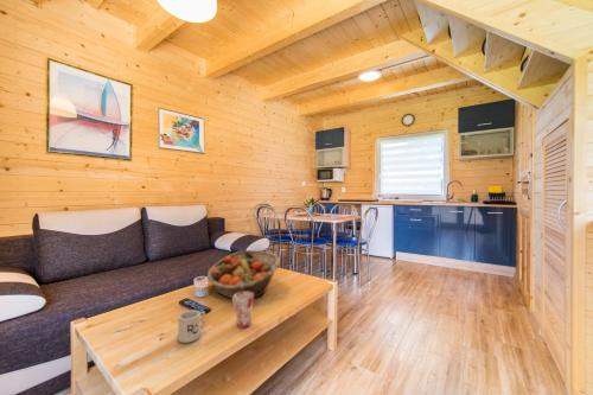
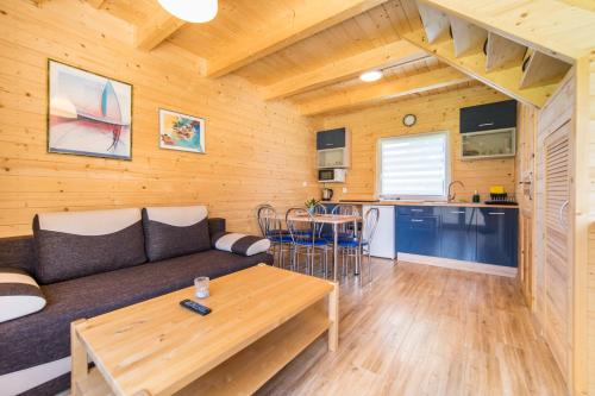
- mug [231,292,255,329]
- mug [177,308,206,344]
- fruit basket [206,249,281,299]
